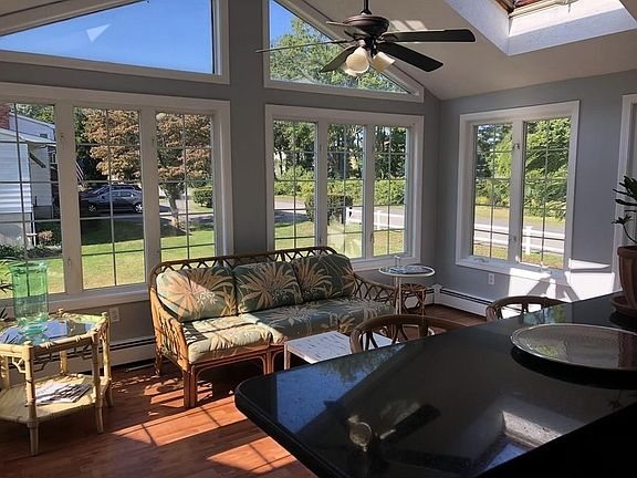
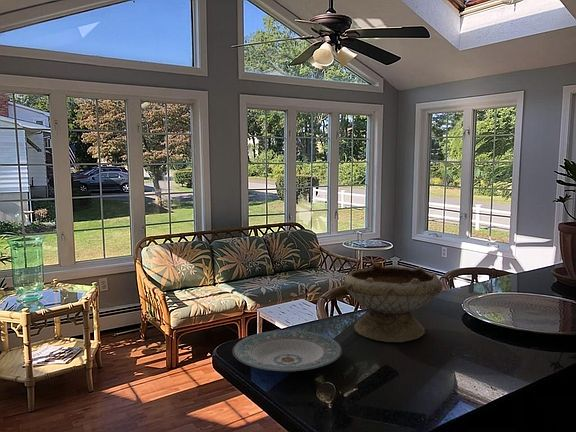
+ plate [232,329,343,373]
+ bowl [343,262,443,343]
